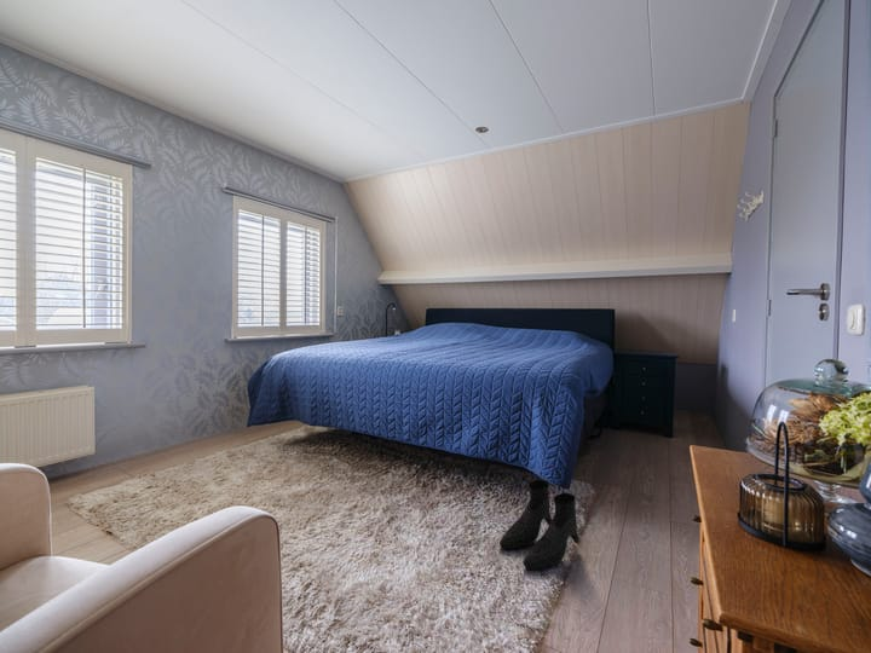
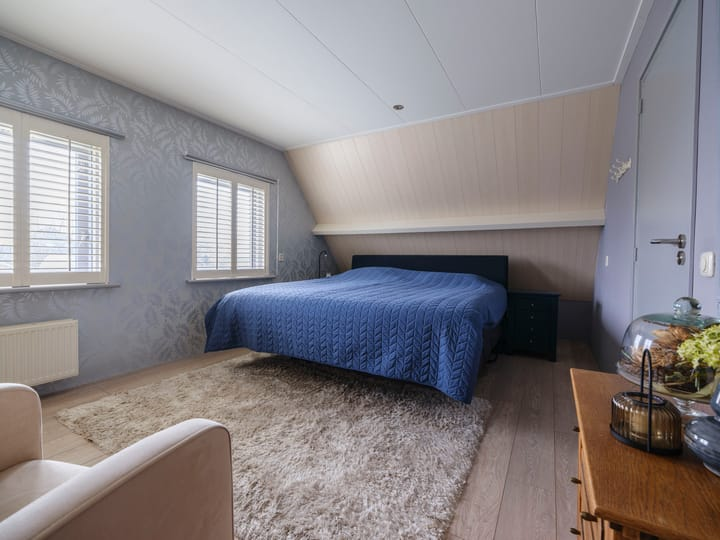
- boots [498,479,581,571]
